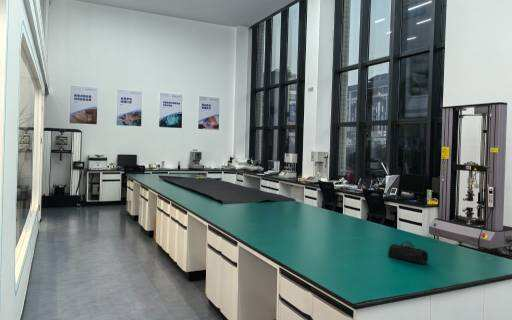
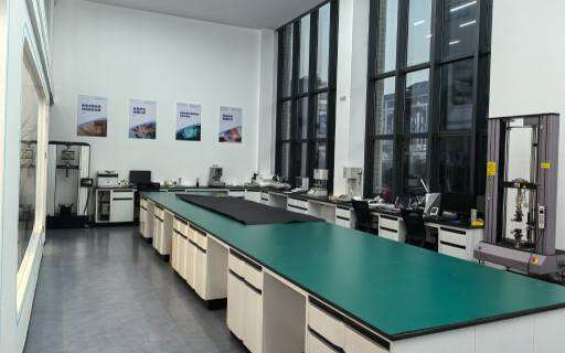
- pencil case [387,240,429,265]
